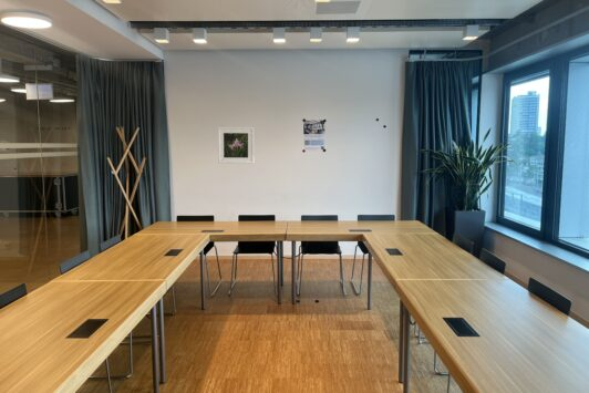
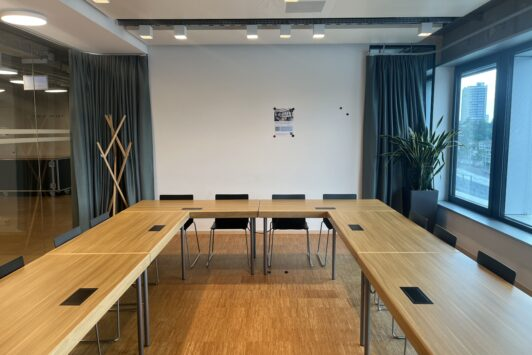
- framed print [217,126,255,165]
